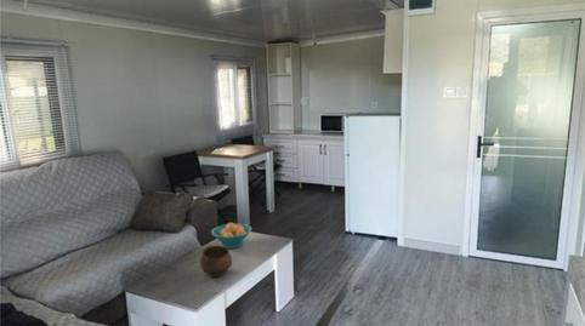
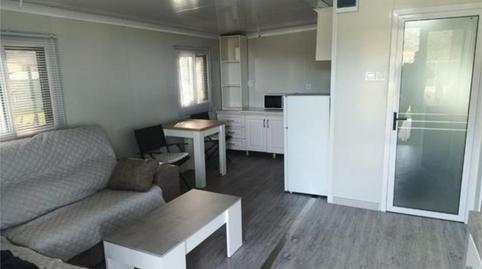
- bowl [199,245,233,279]
- fruit bowl [210,222,252,250]
